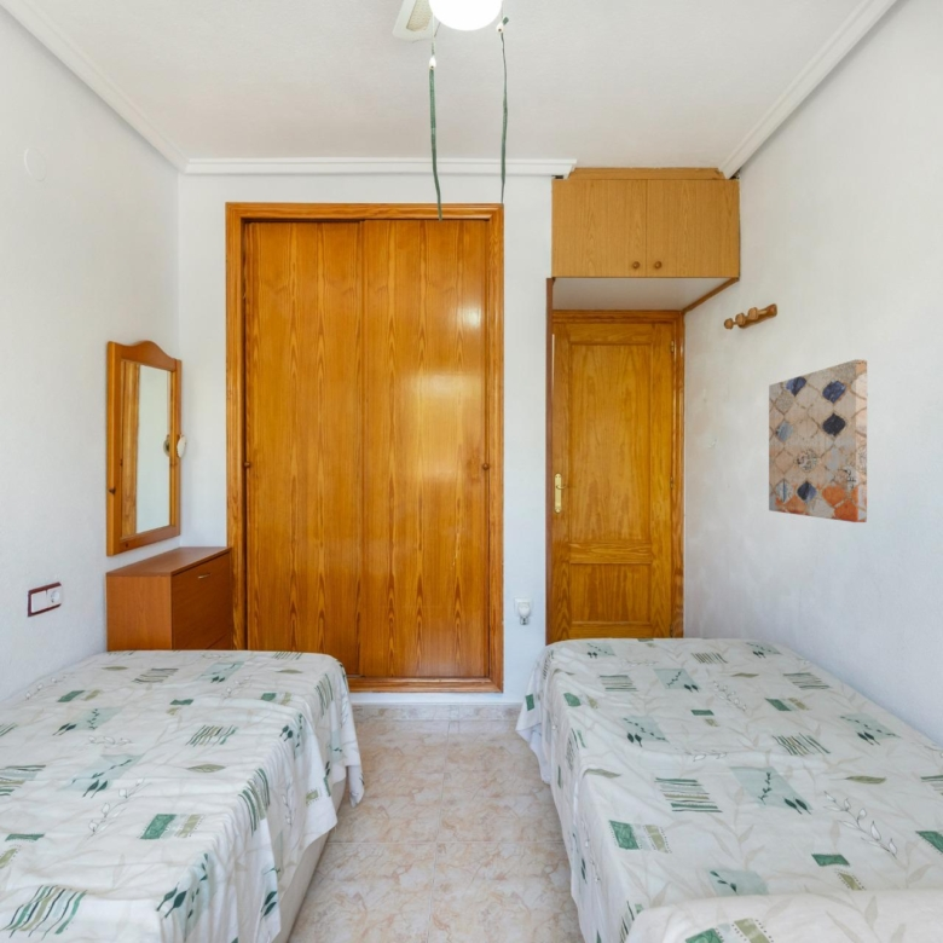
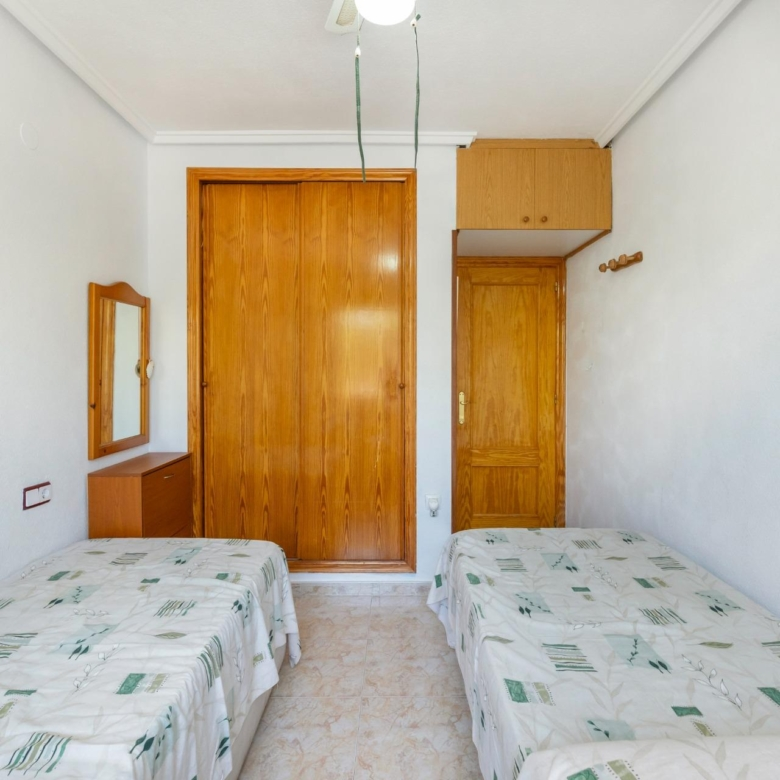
- wall art [768,358,869,523]
